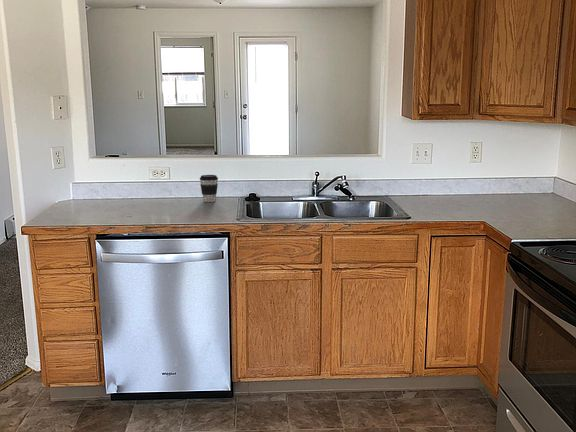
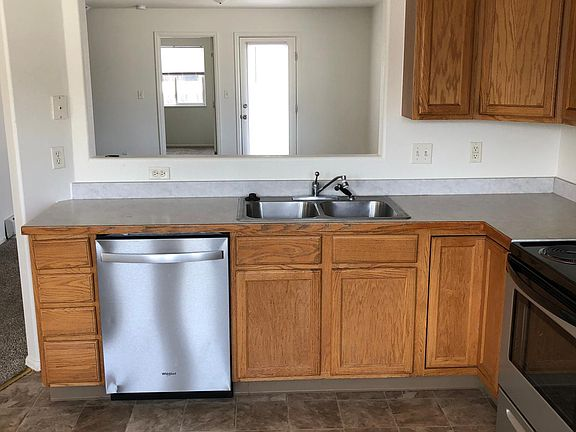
- coffee cup [199,174,219,203]
